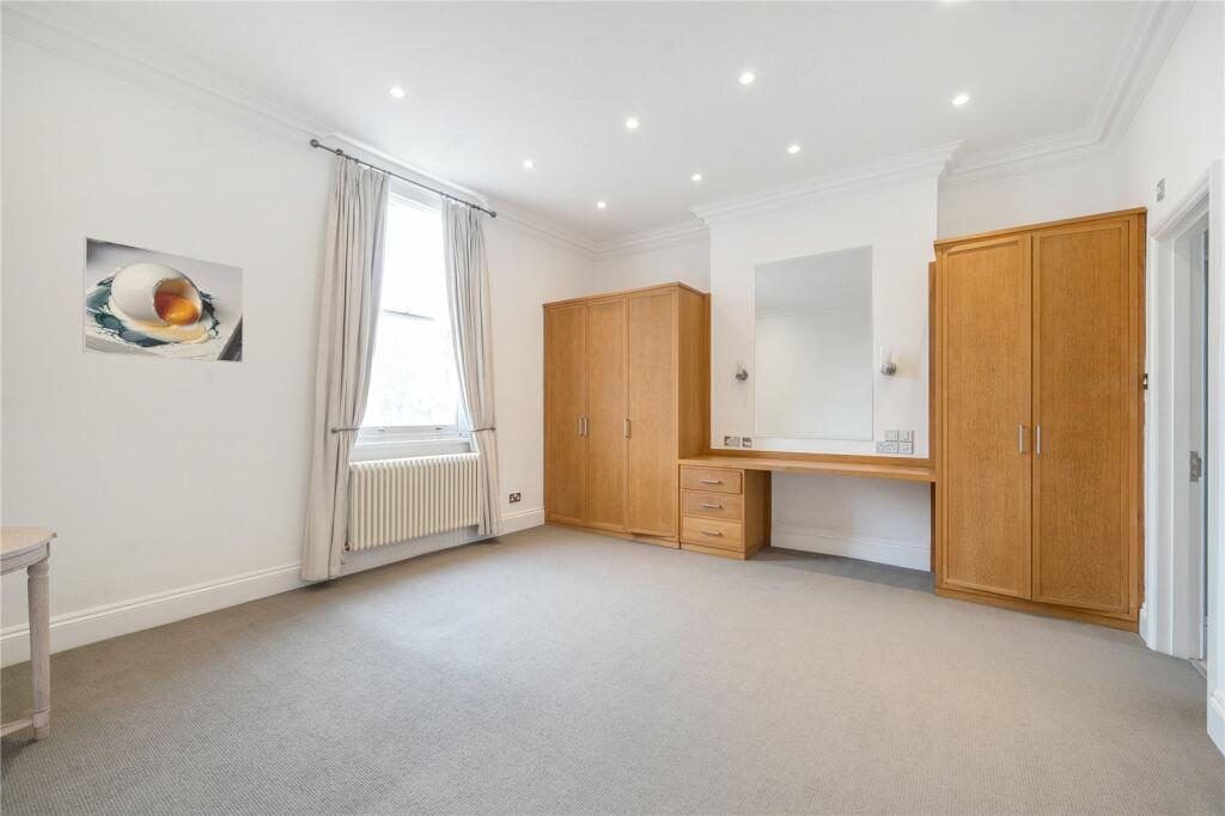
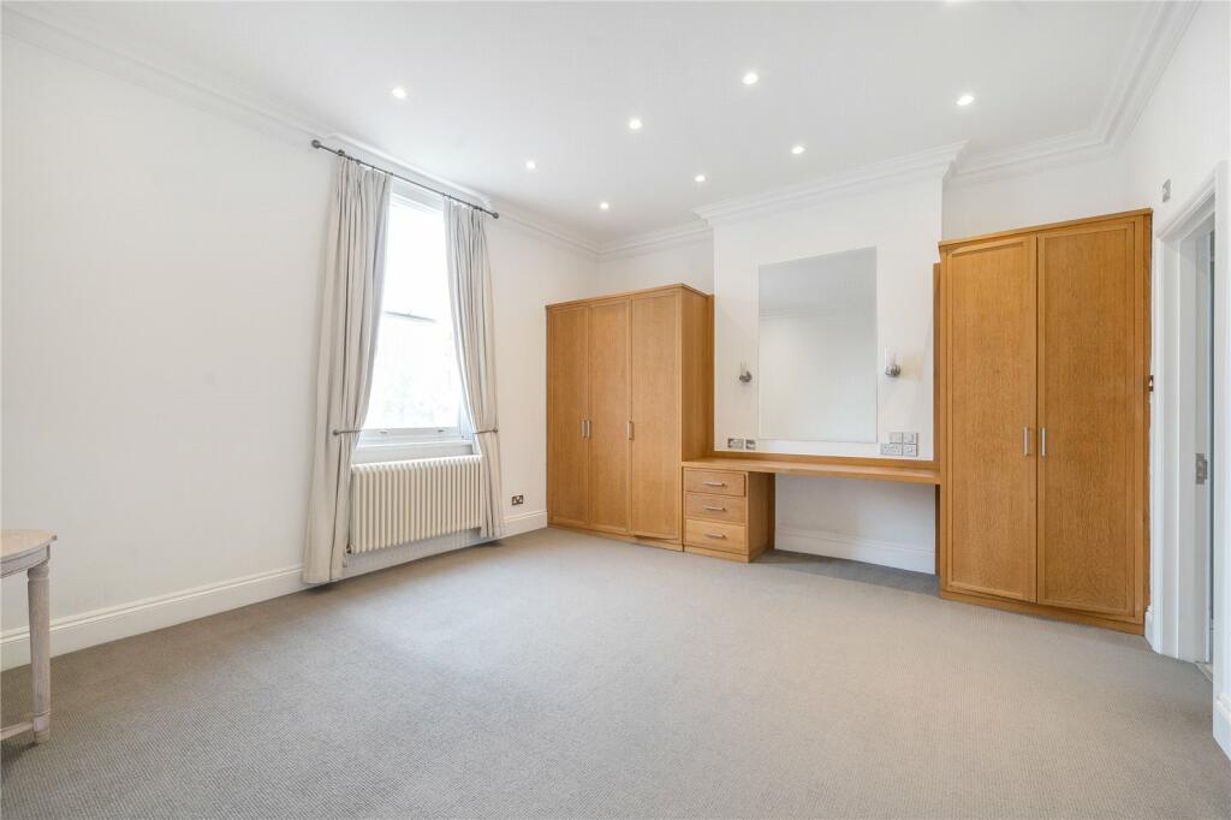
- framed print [81,236,245,364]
